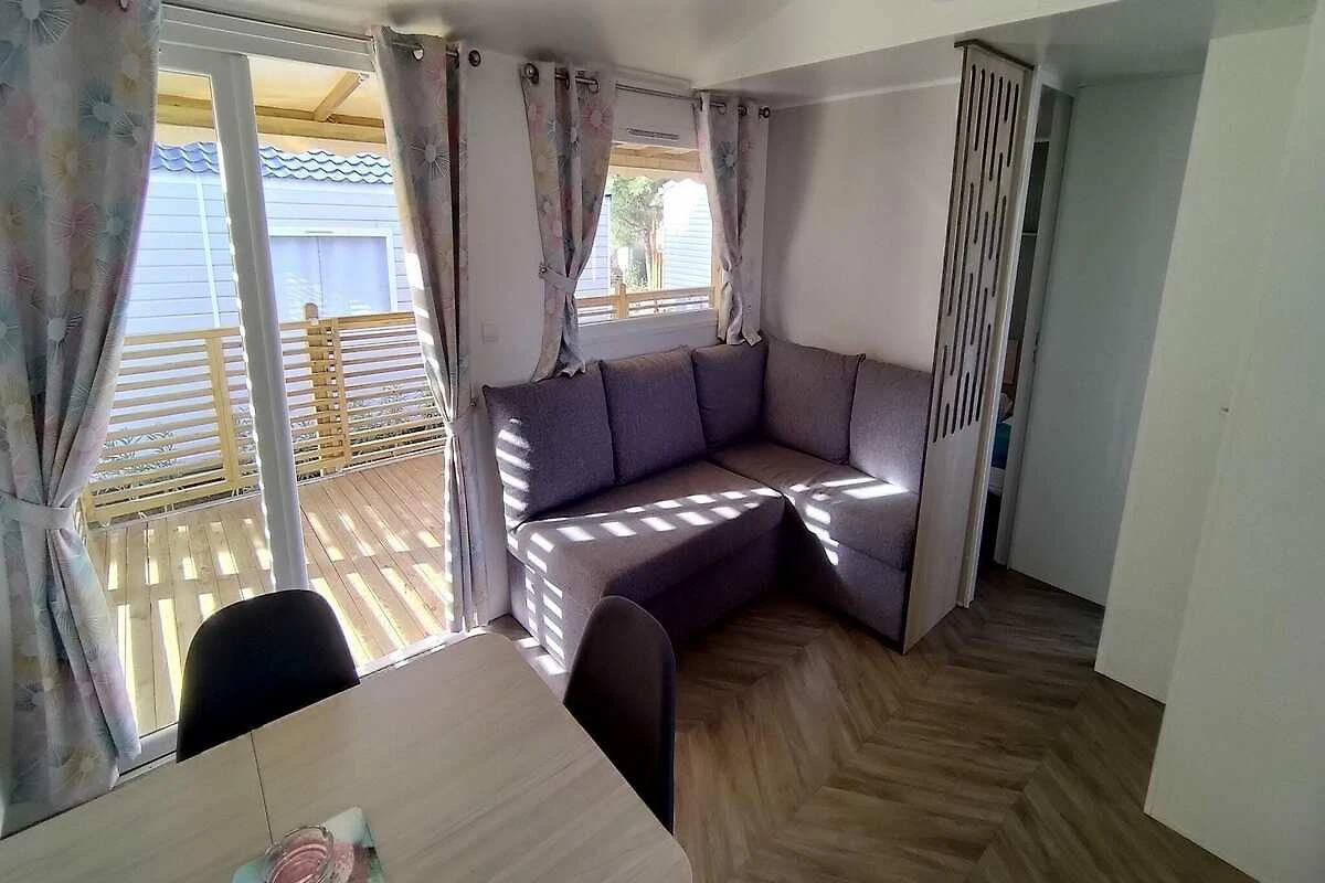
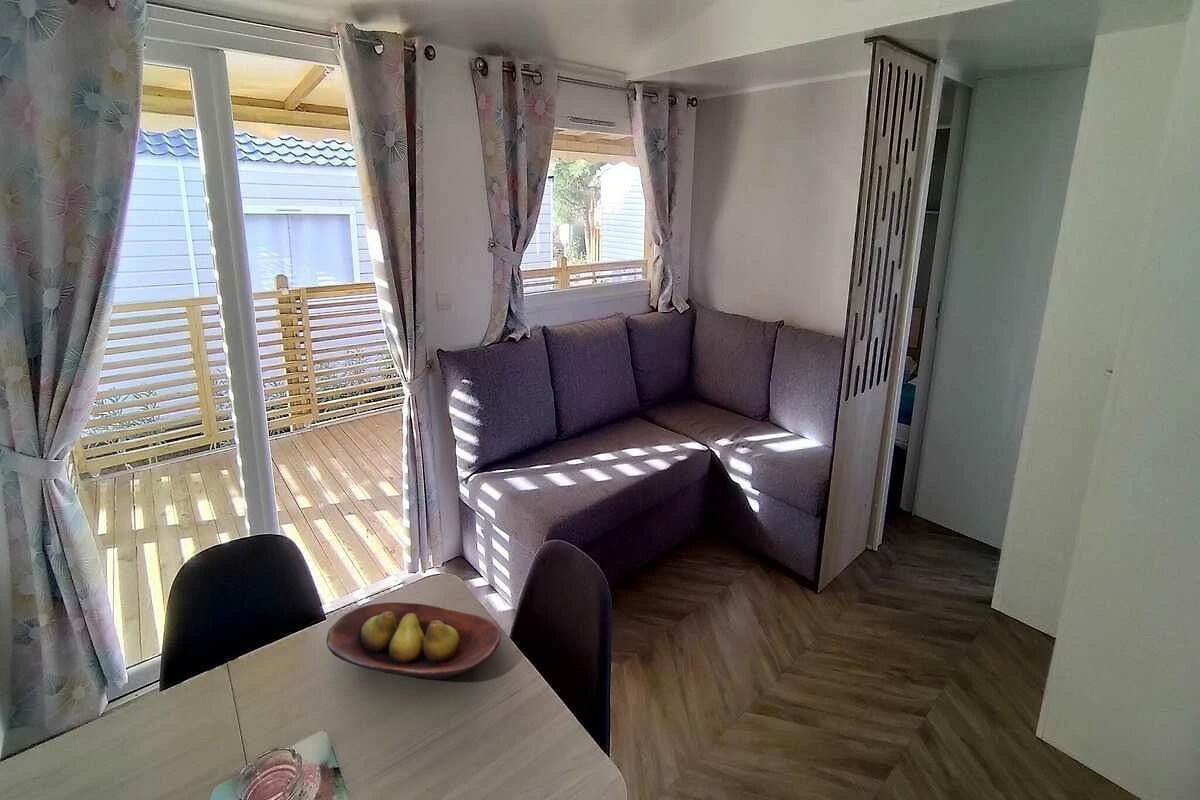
+ fruit bowl [326,601,502,680]
